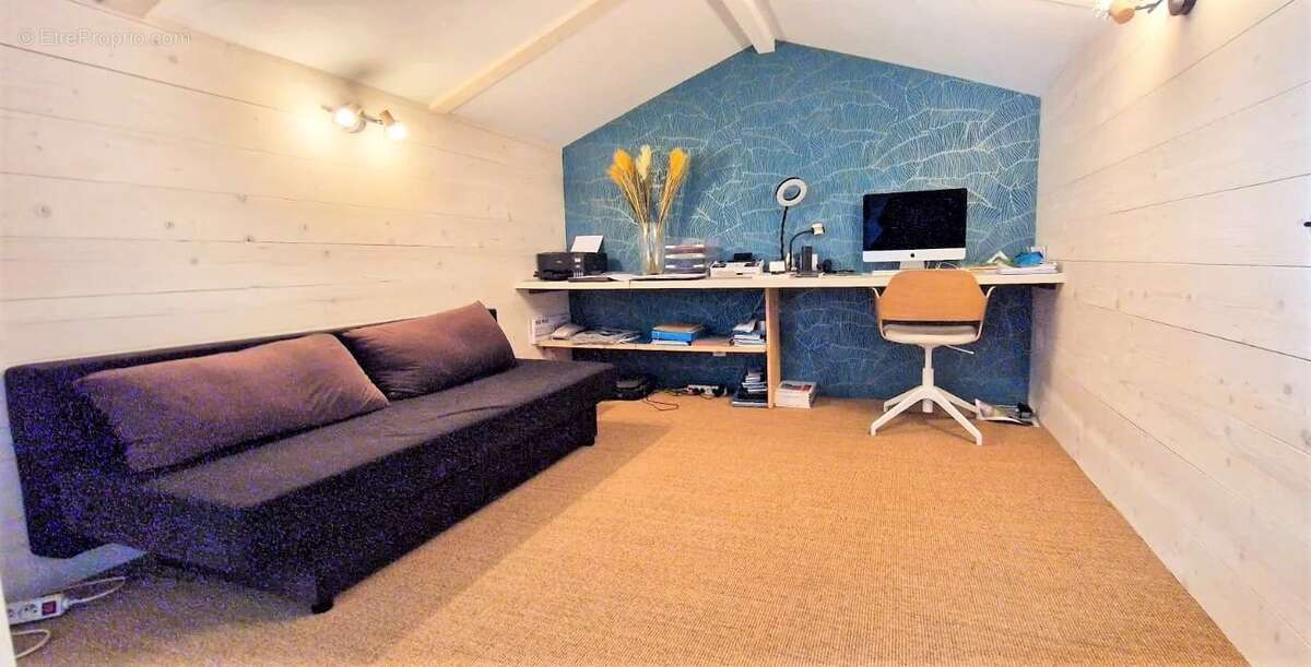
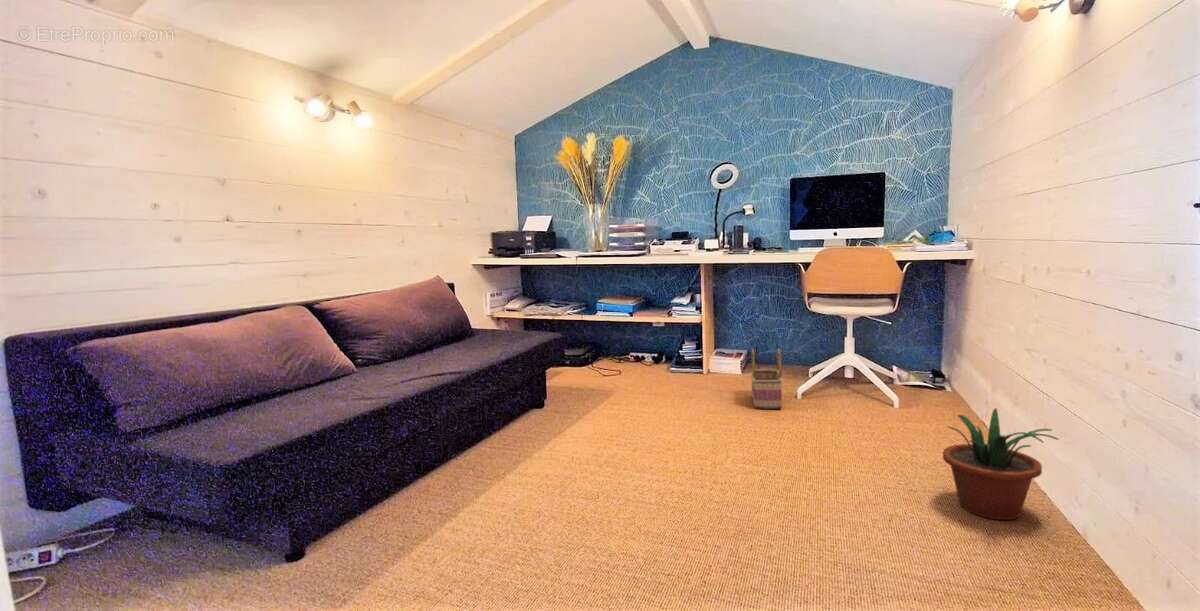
+ potted plant [942,407,1060,521]
+ basket [750,347,783,410]
